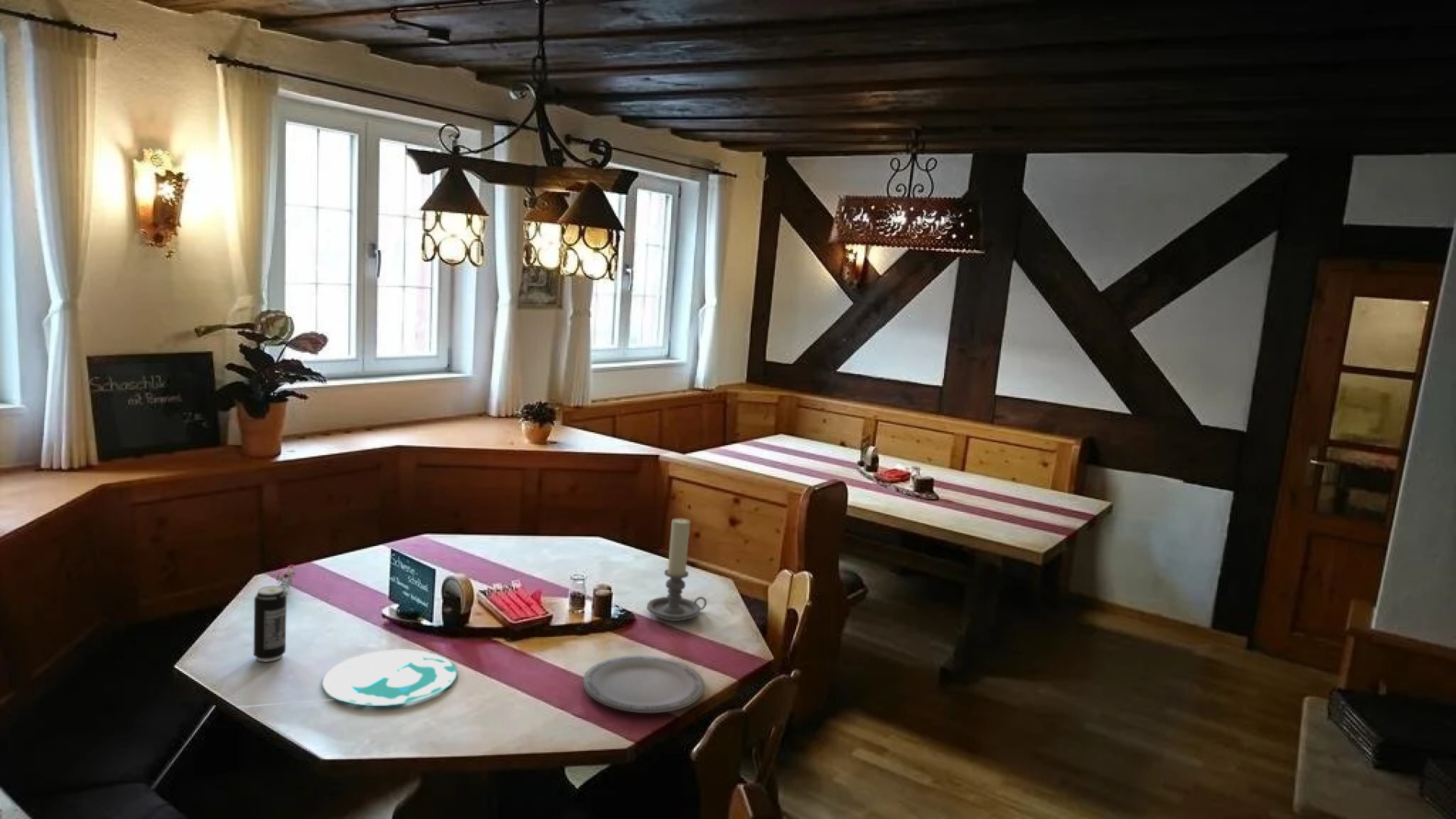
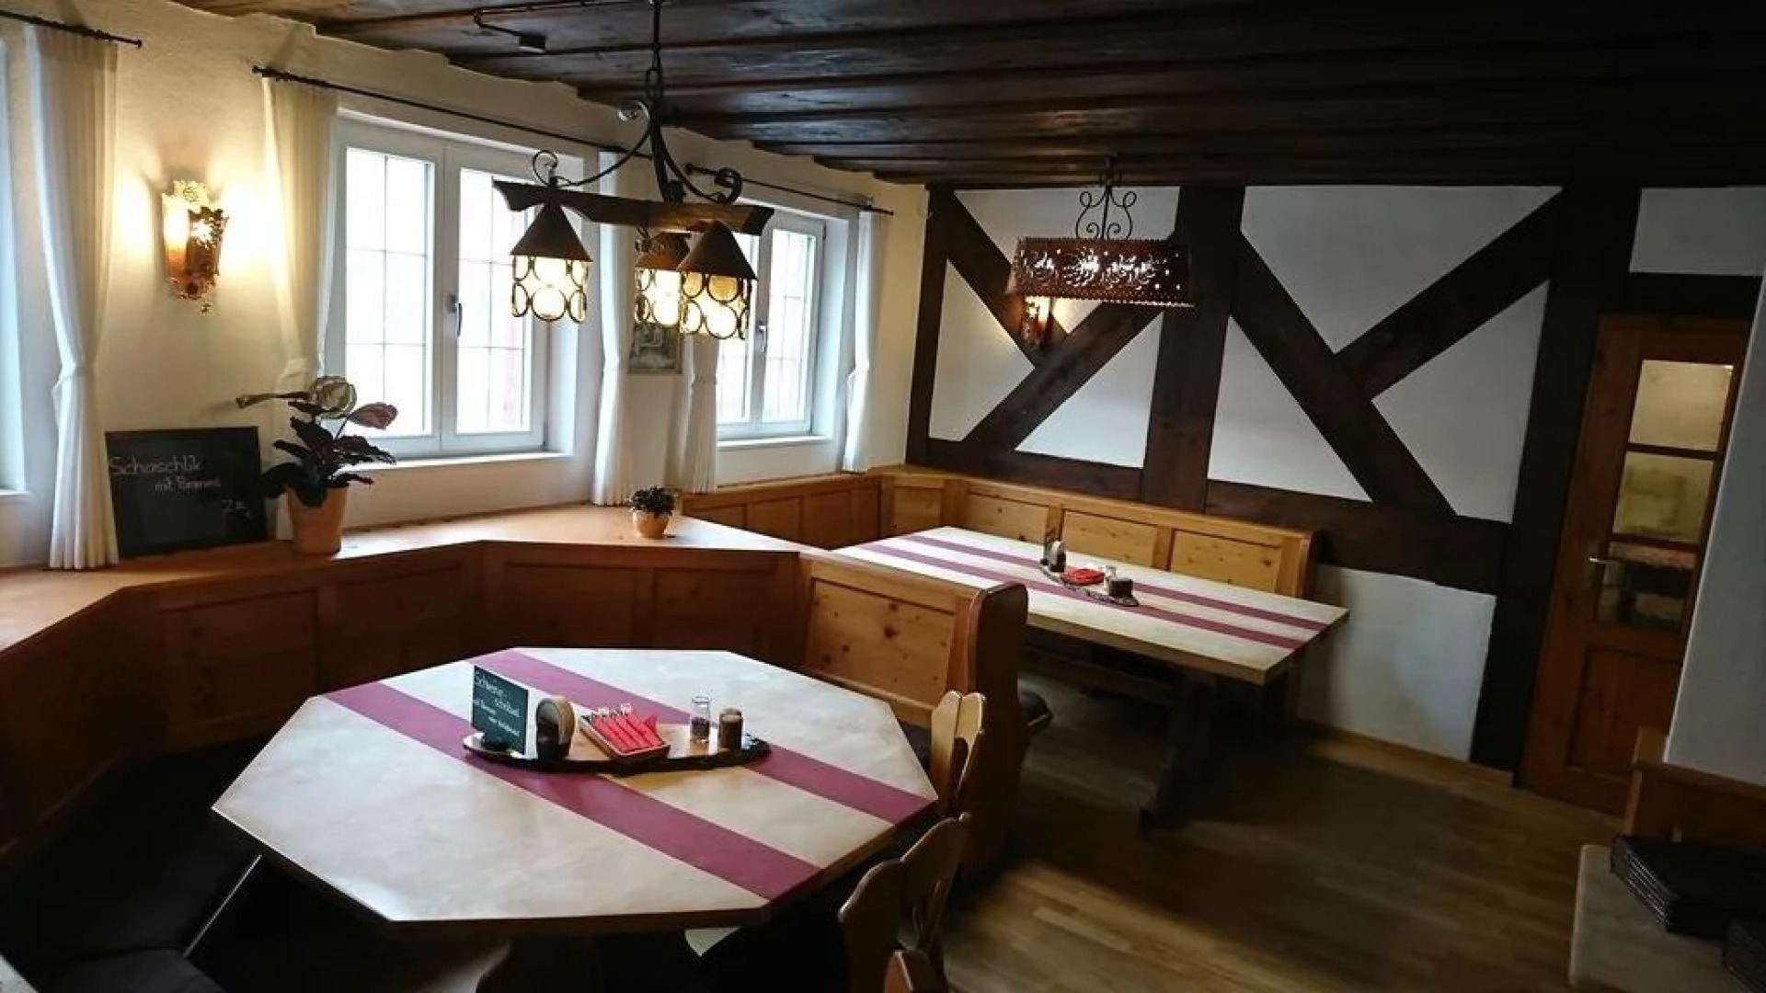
- plate [582,654,705,714]
- candle holder [646,517,708,622]
- beverage can [253,585,287,663]
- flower [275,564,297,596]
- plate [322,649,458,707]
